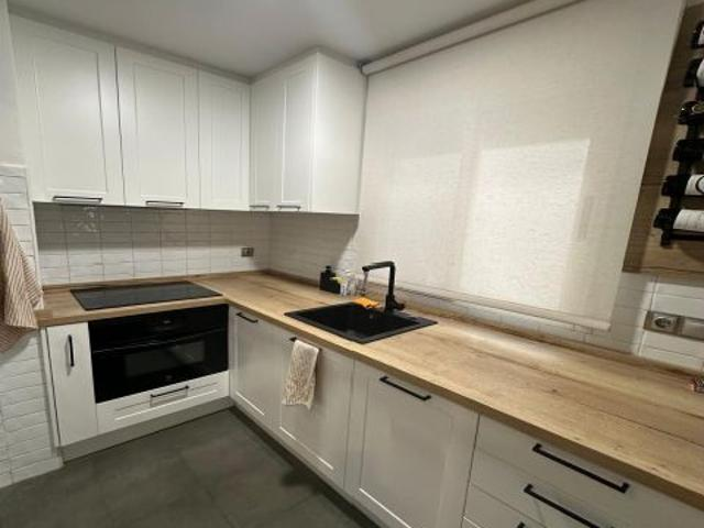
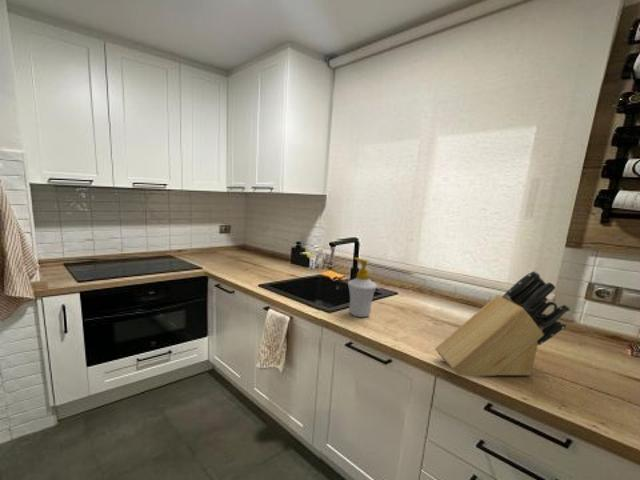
+ soap bottle [347,257,378,318]
+ knife block [434,270,571,377]
